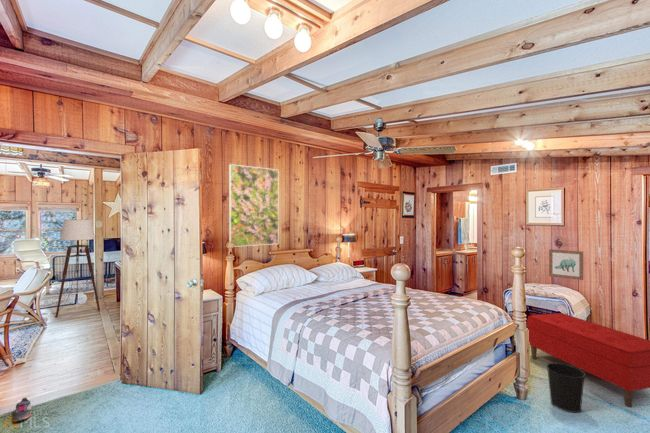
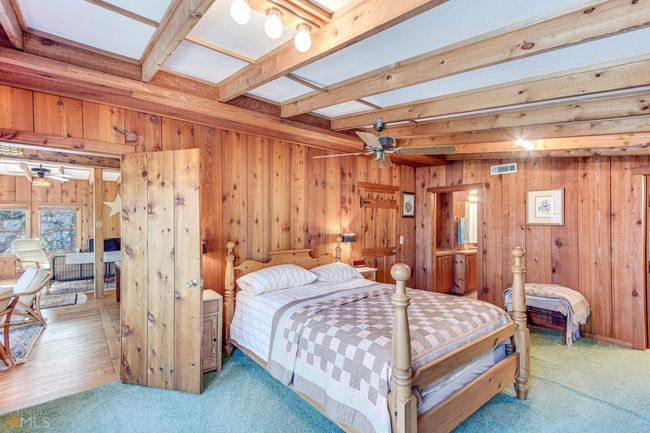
- wall art [548,248,584,281]
- bench [526,312,650,409]
- shoe [12,397,32,423]
- wastebasket [545,361,587,414]
- floor lamp [41,219,101,319]
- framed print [228,163,280,248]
